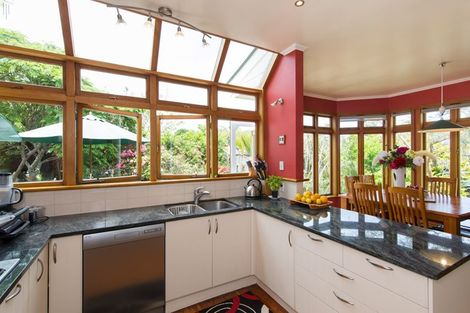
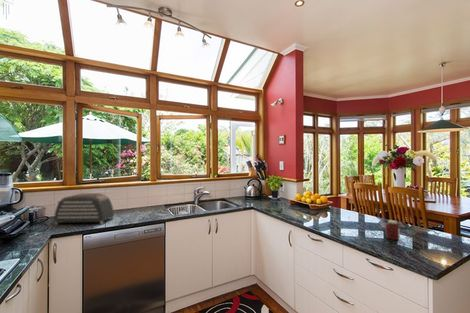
+ jar [385,219,407,241]
+ toaster [53,192,115,226]
